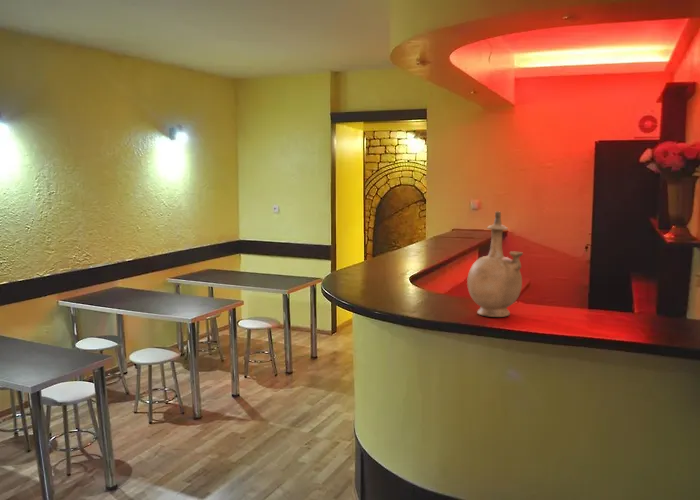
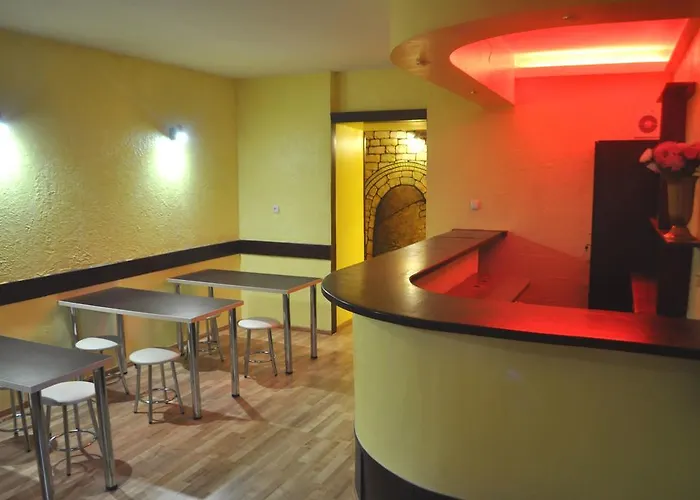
- vase [466,210,524,318]
